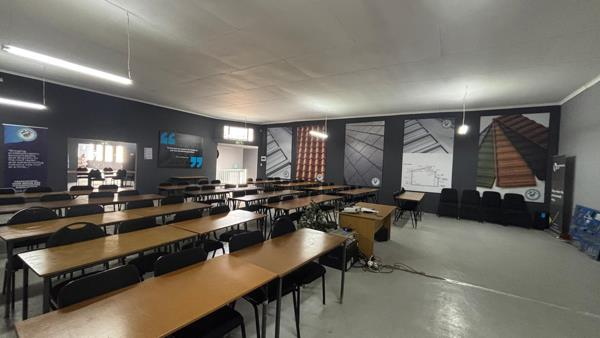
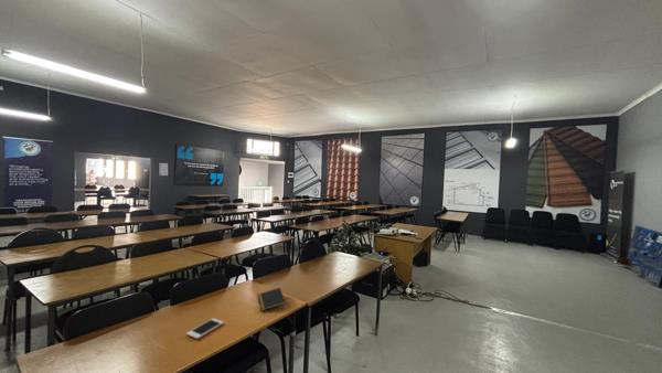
+ notepad [256,287,287,312]
+ cell phone [185,318,225,340]
